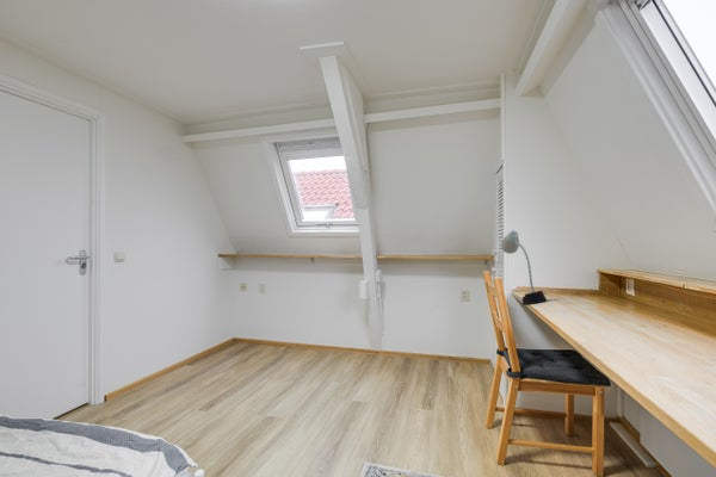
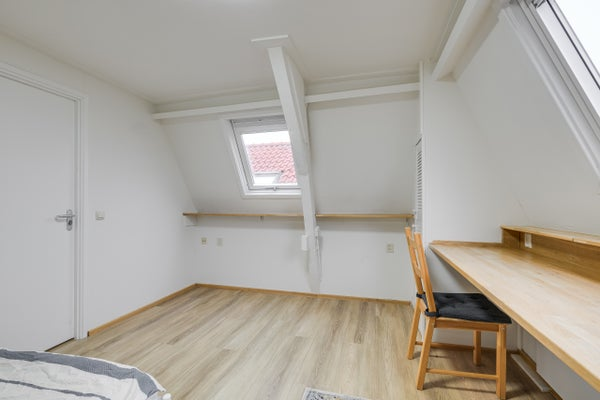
- desk lamp [500,229,548,305]
